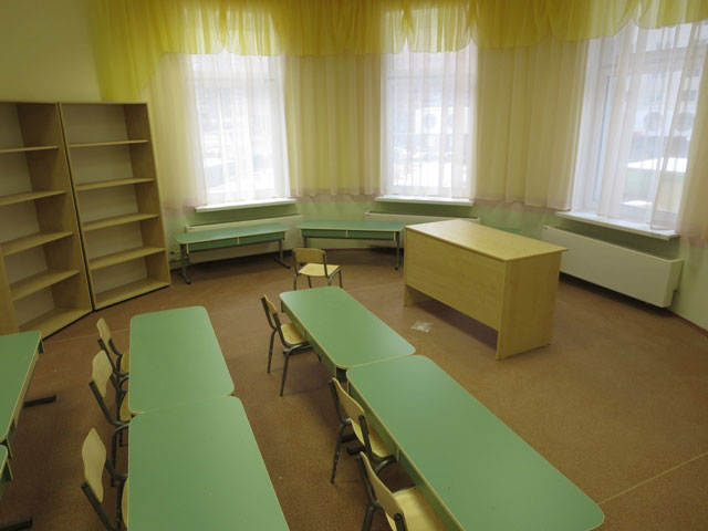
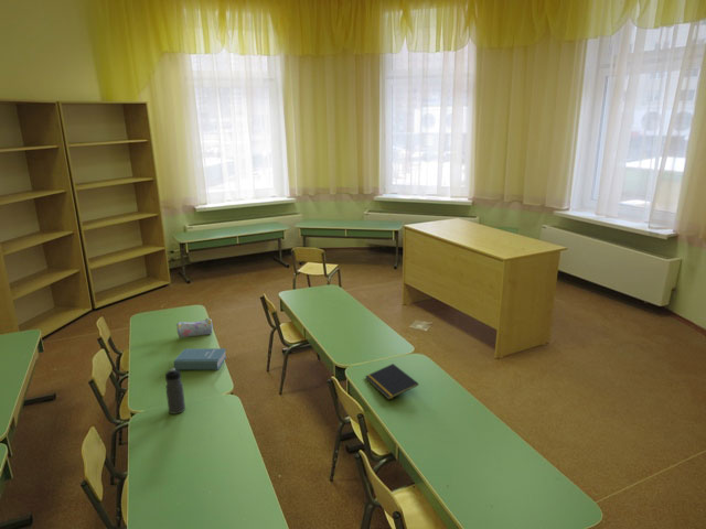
+ book [172,347,227,370]
+ water bottle [164,367,186,414]
+ pencil case [175,317,214,338]
+ notepad [364,363,419,401]
